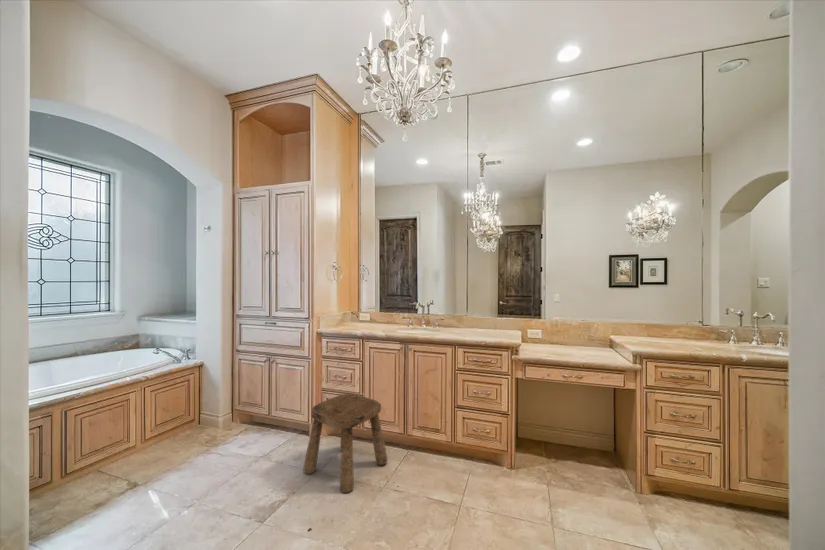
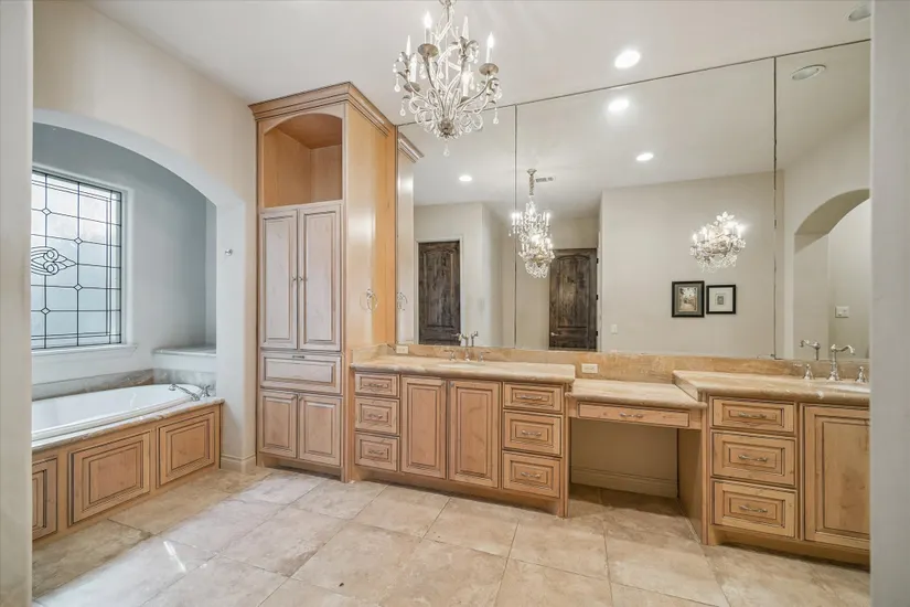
- stool [302,393,389,494]
